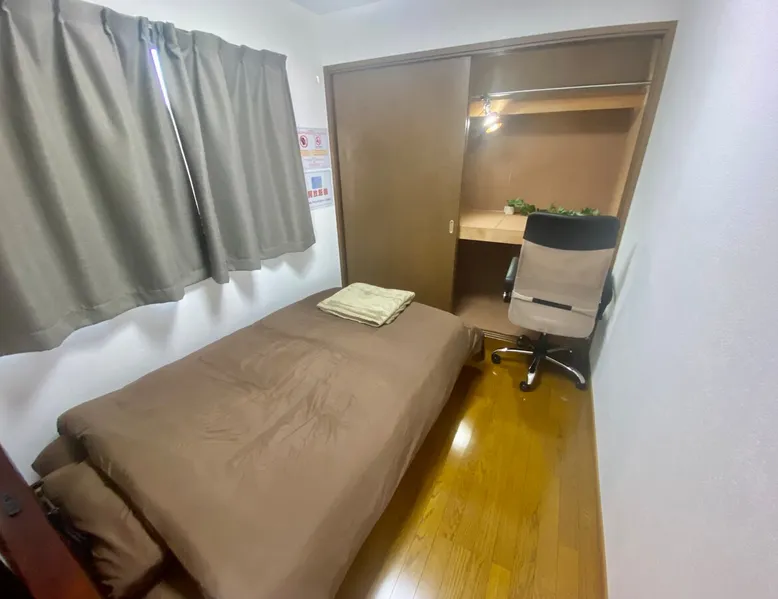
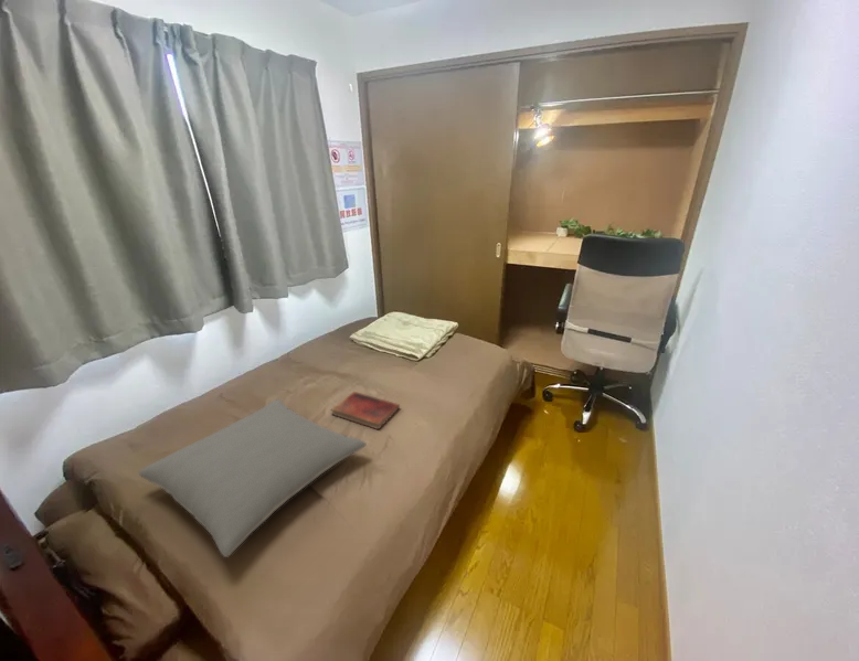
+ pillow [138,398,368,558]
+ diary [330,391,401,430]
